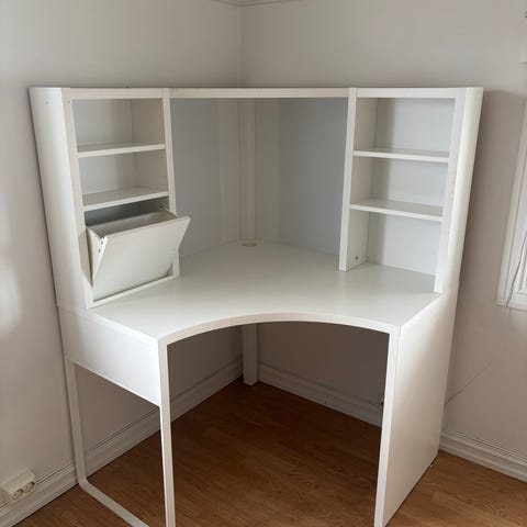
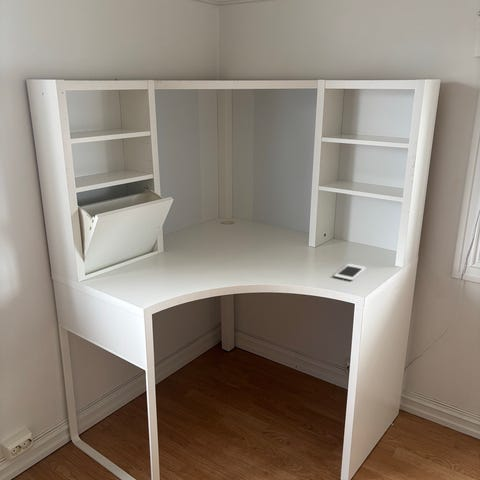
+ cell phone [333,263,367,281]
